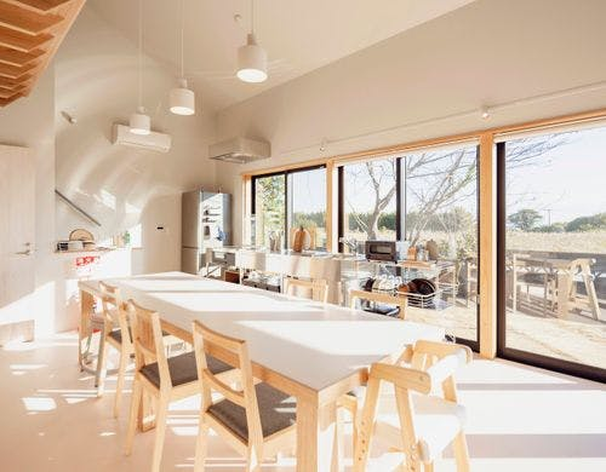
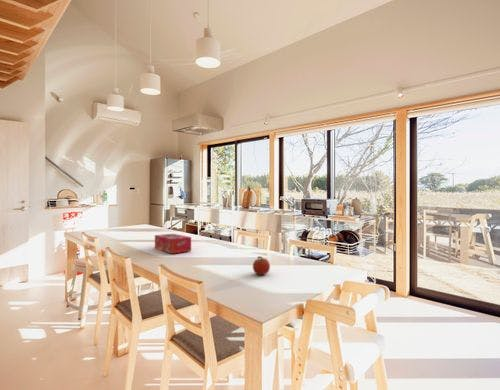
+ tissue box [154,233,192,254]
+ fruit [252,255,271,276]
